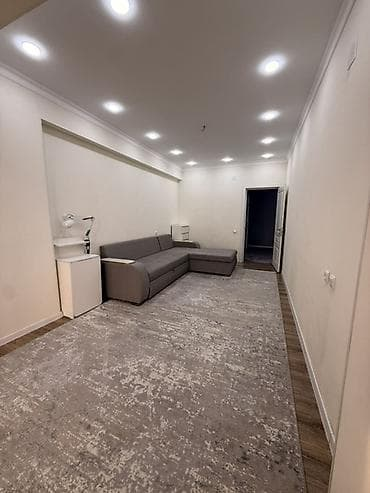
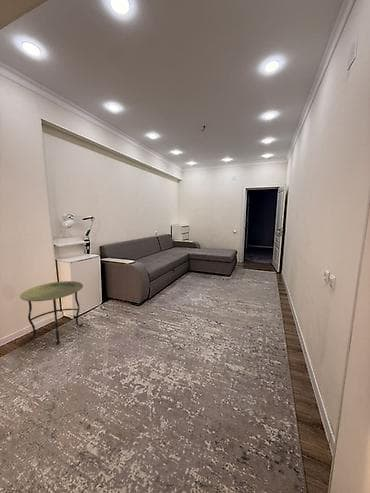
+ side table [19,280,84,345]
